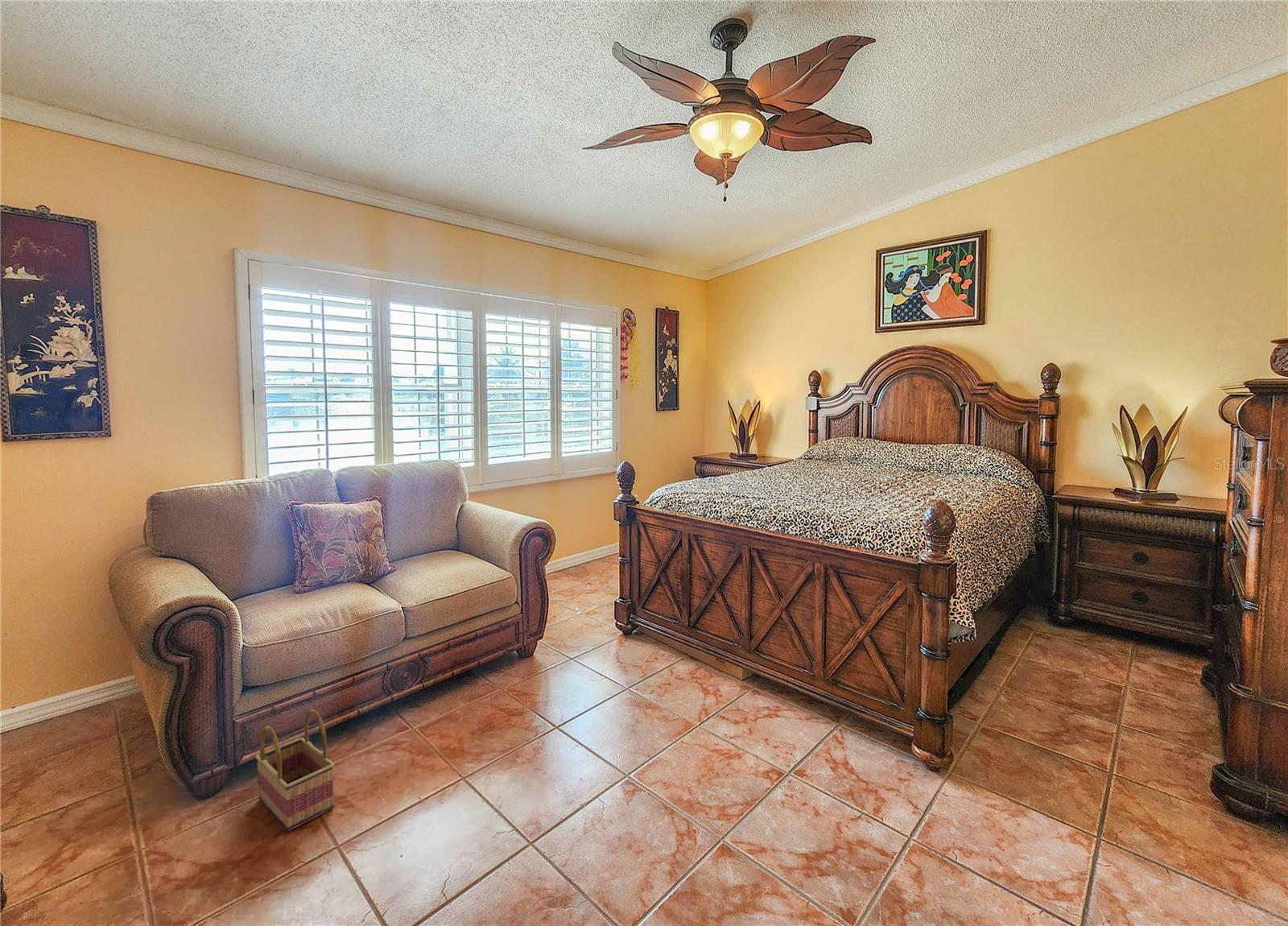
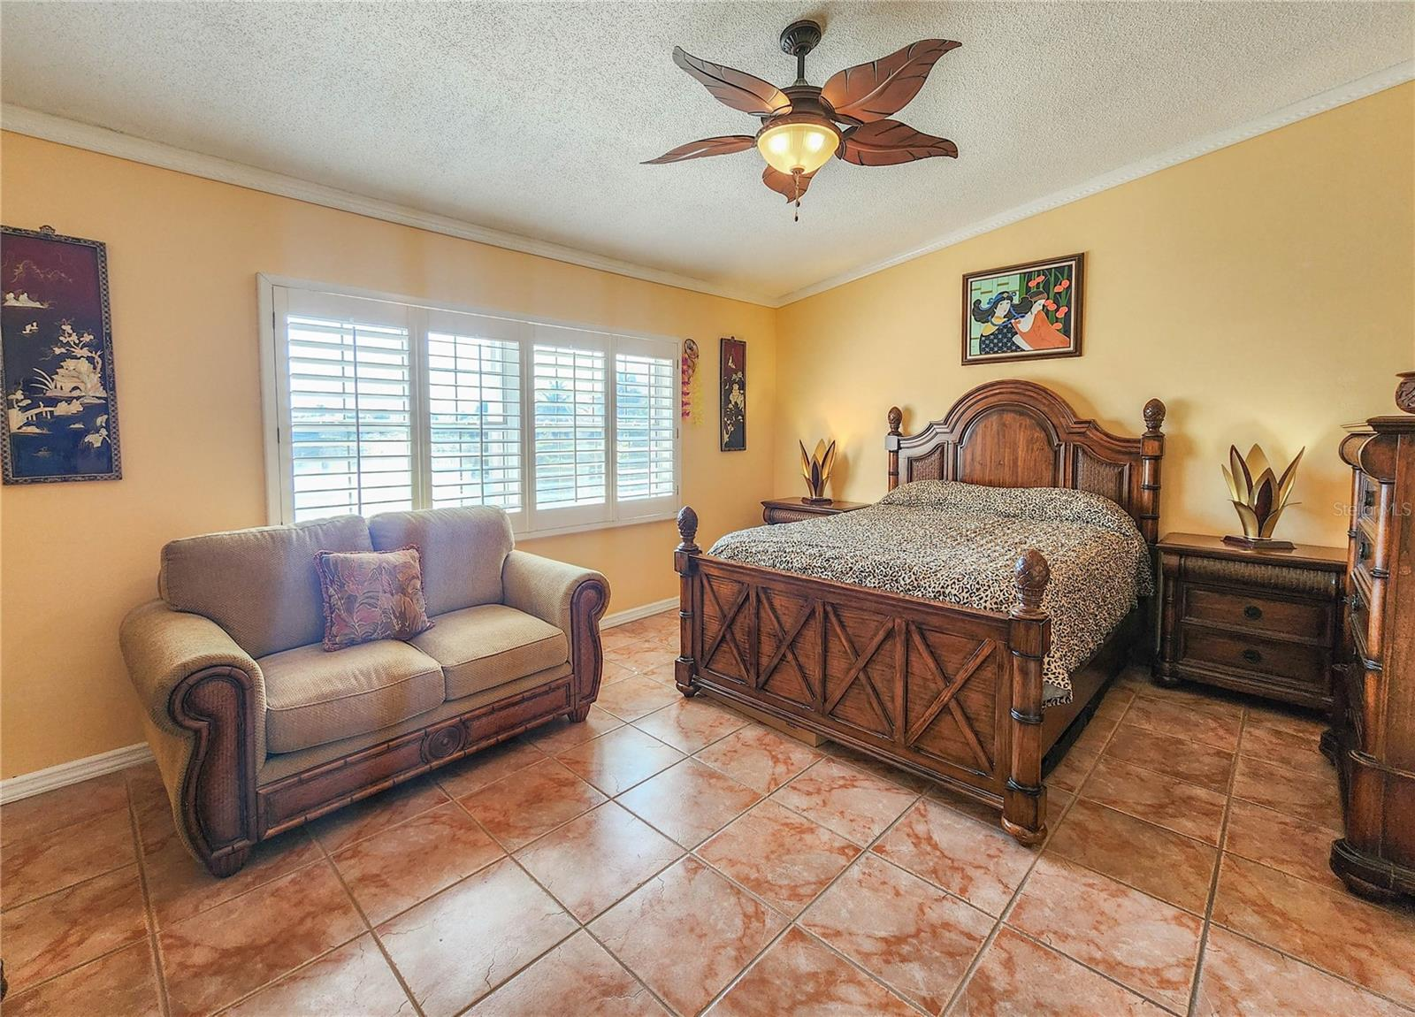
- basket [254,709,335,832]
